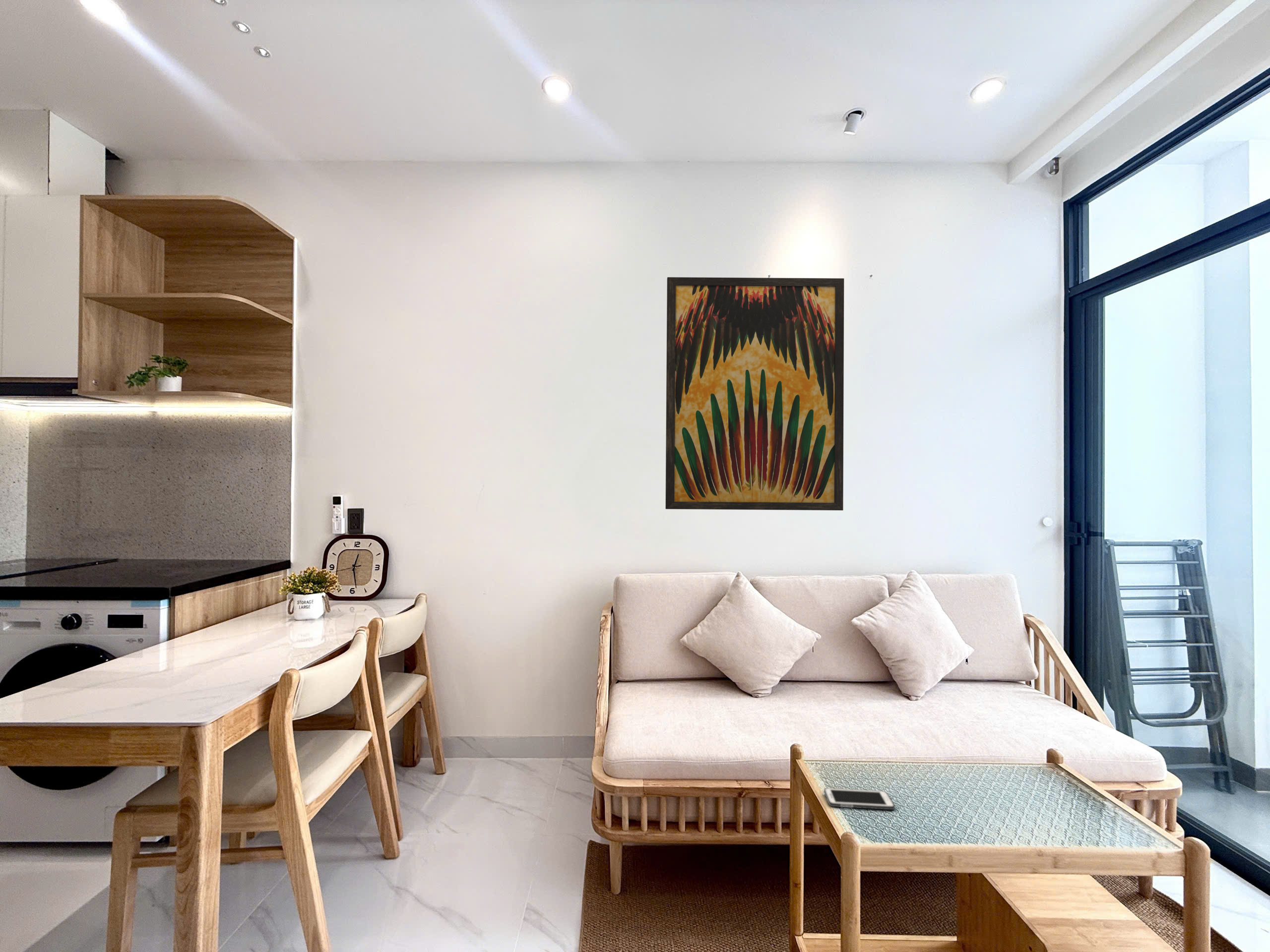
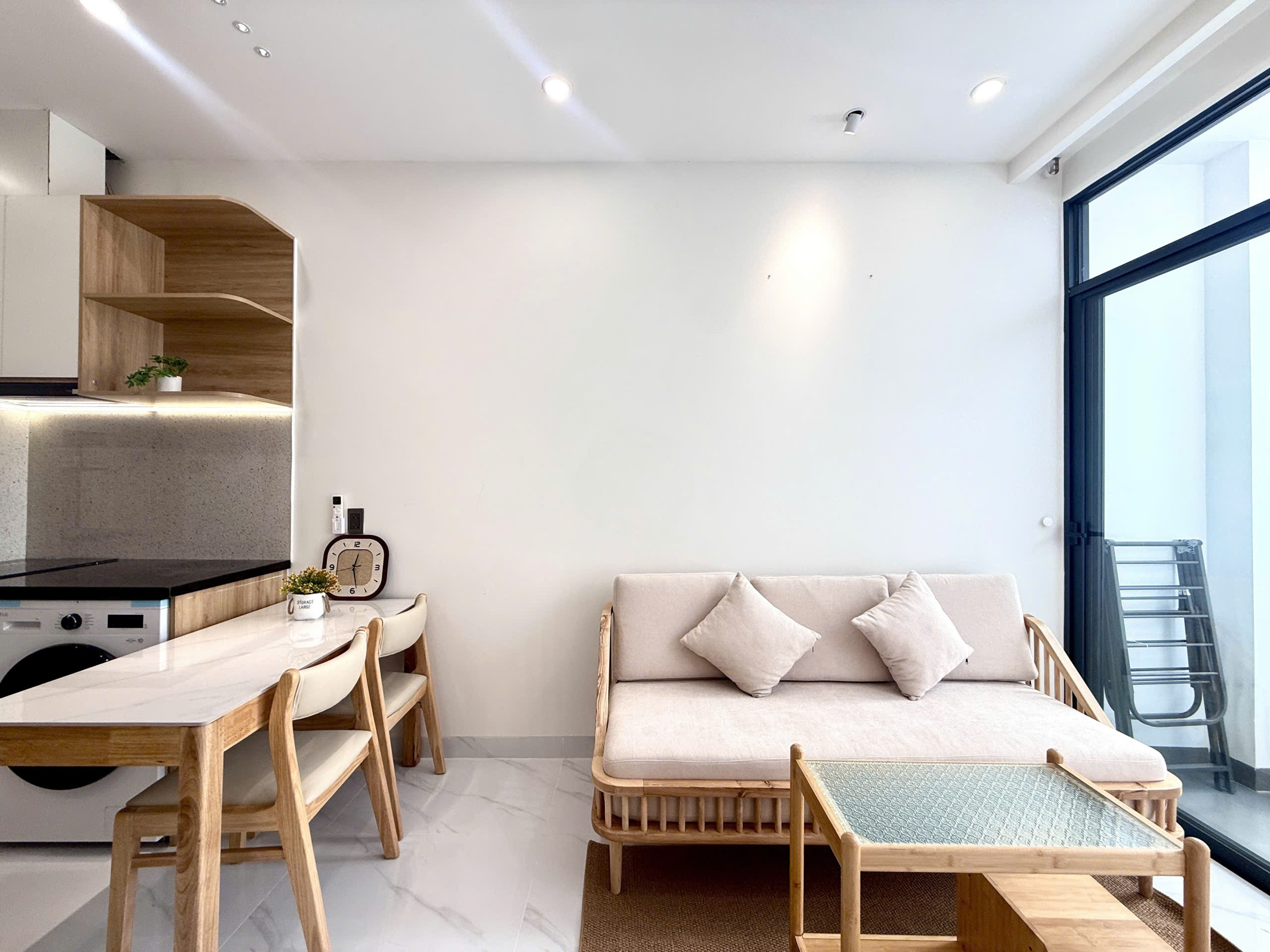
- wall art [665,277,845,511]
- cell phone [824,787,895,810]
